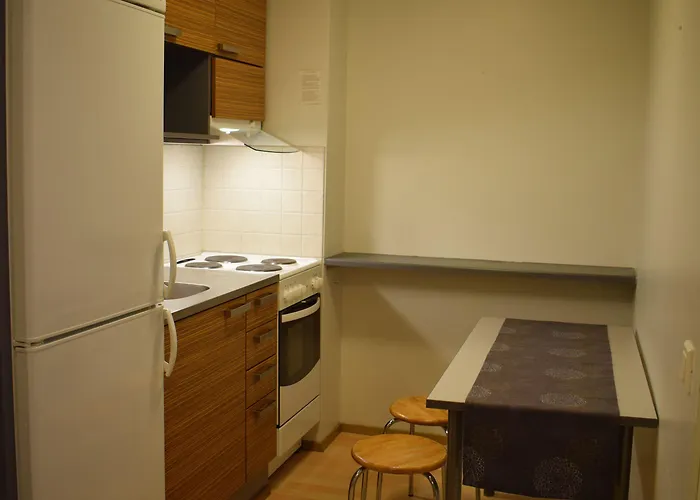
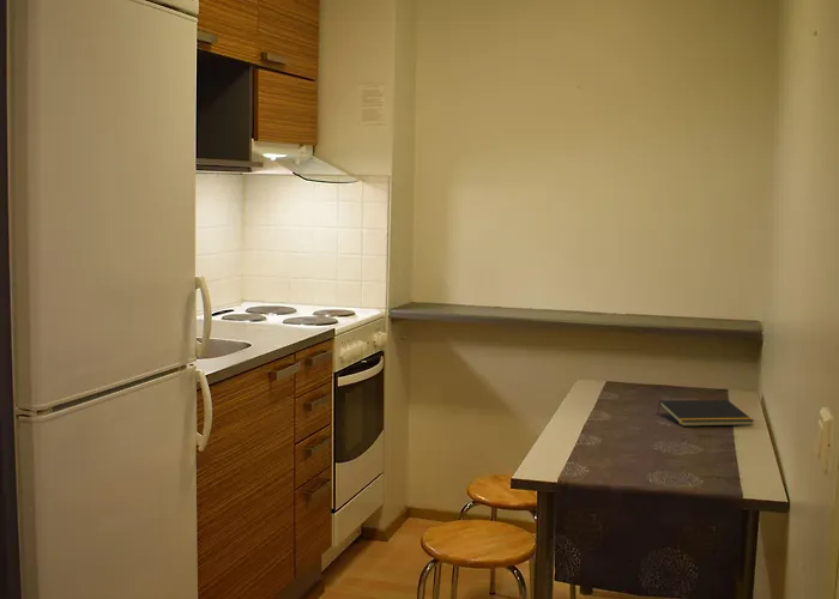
+ notepad [656,399,755,428]
